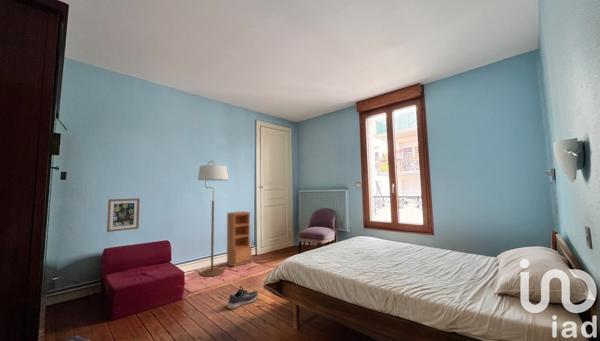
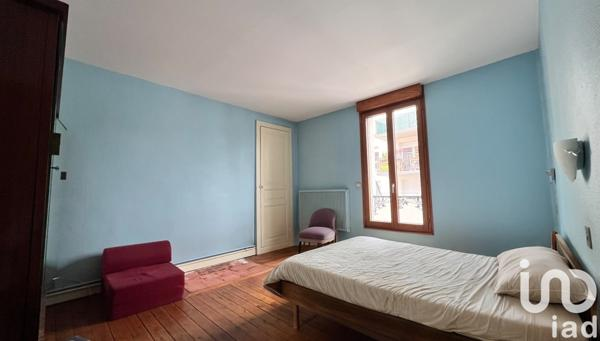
- bookcase [226,210,253,268]
- wall art [106,197,141,233]
- shoe [226,285,259,311]
- floor lamp [197,160,229,278]
